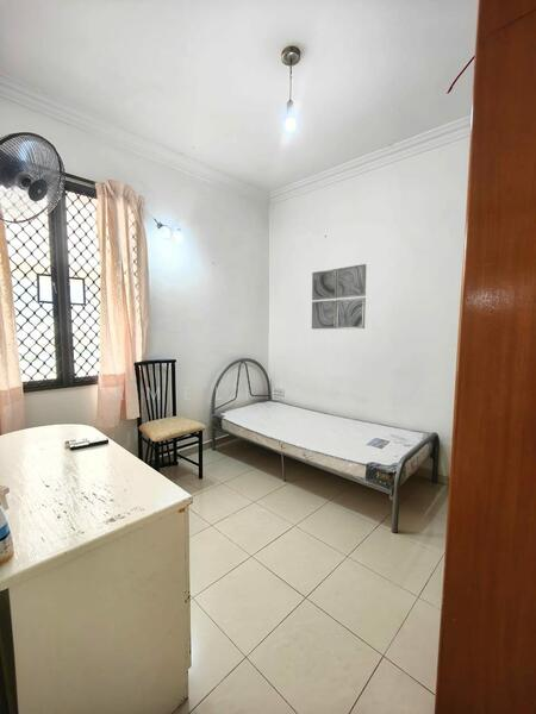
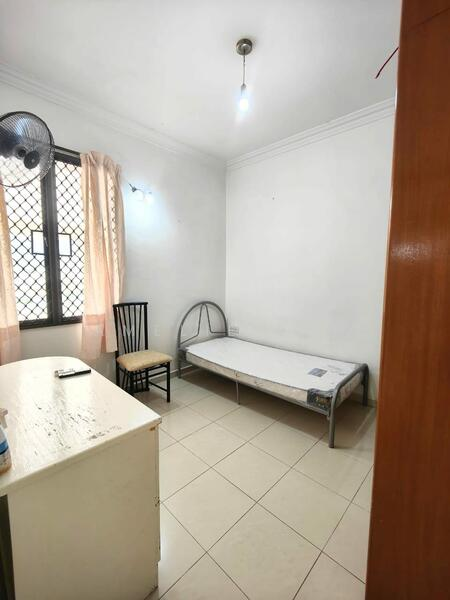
- wall art [311,263,367,330]
